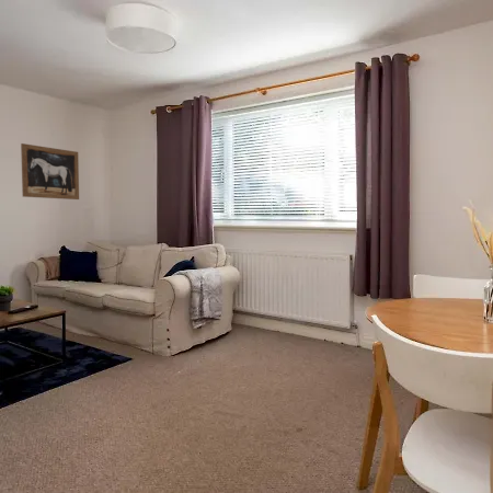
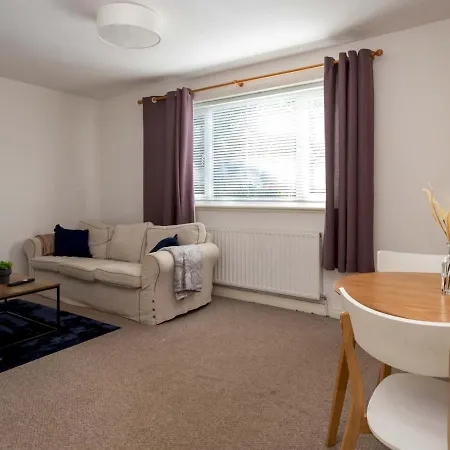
- wall art [20,142,80,200]
